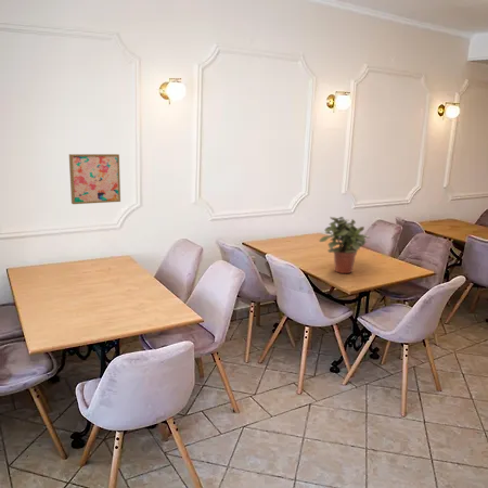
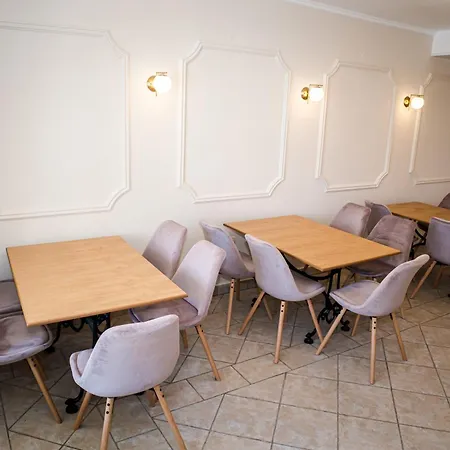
- wall art [68,153,121,205]
- potted plant [318,216,371,274]
